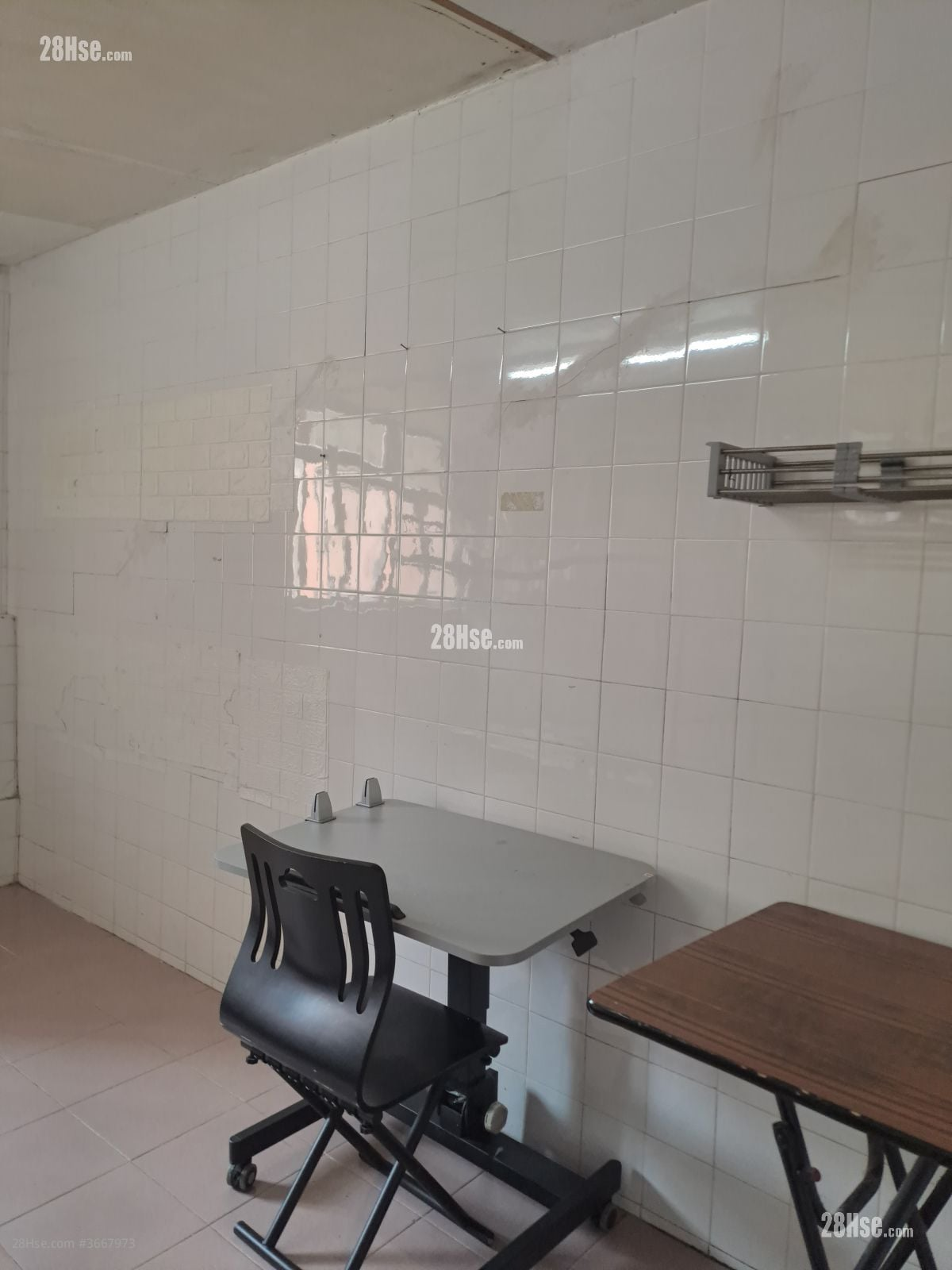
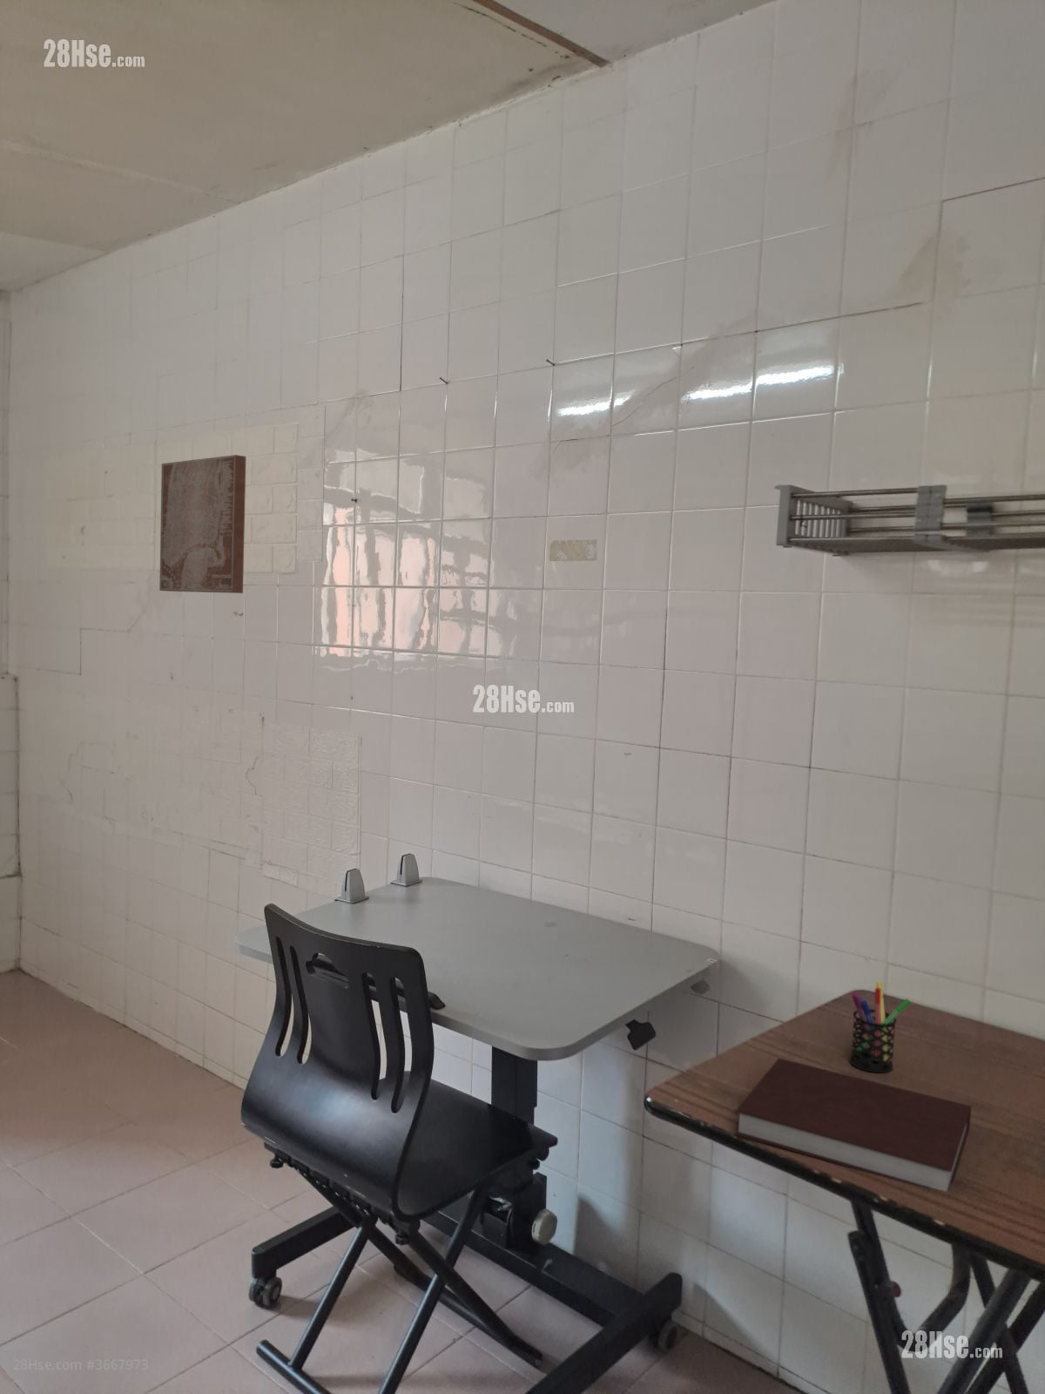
+ pen holder [850,981,911,1073]
+ wall art [158,454,247,594]
+ notebook [733,1058,971,1193]
